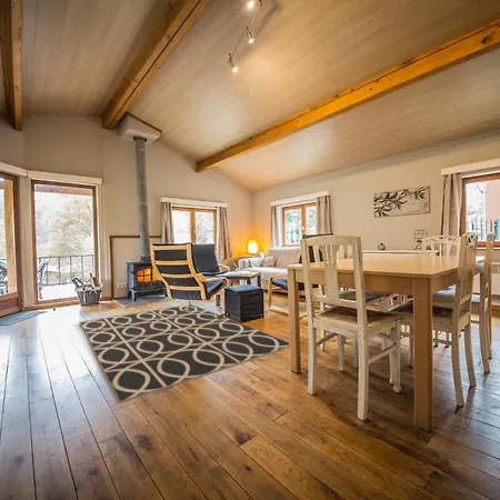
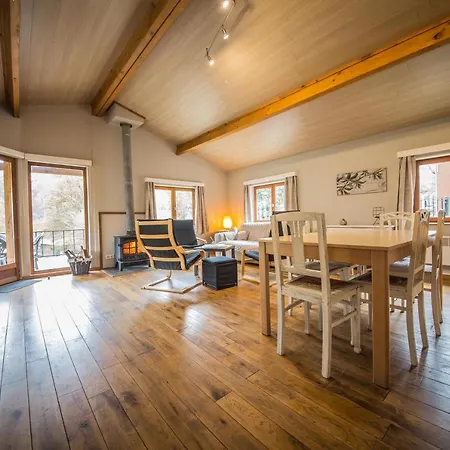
- rug [78,303,291,404]
